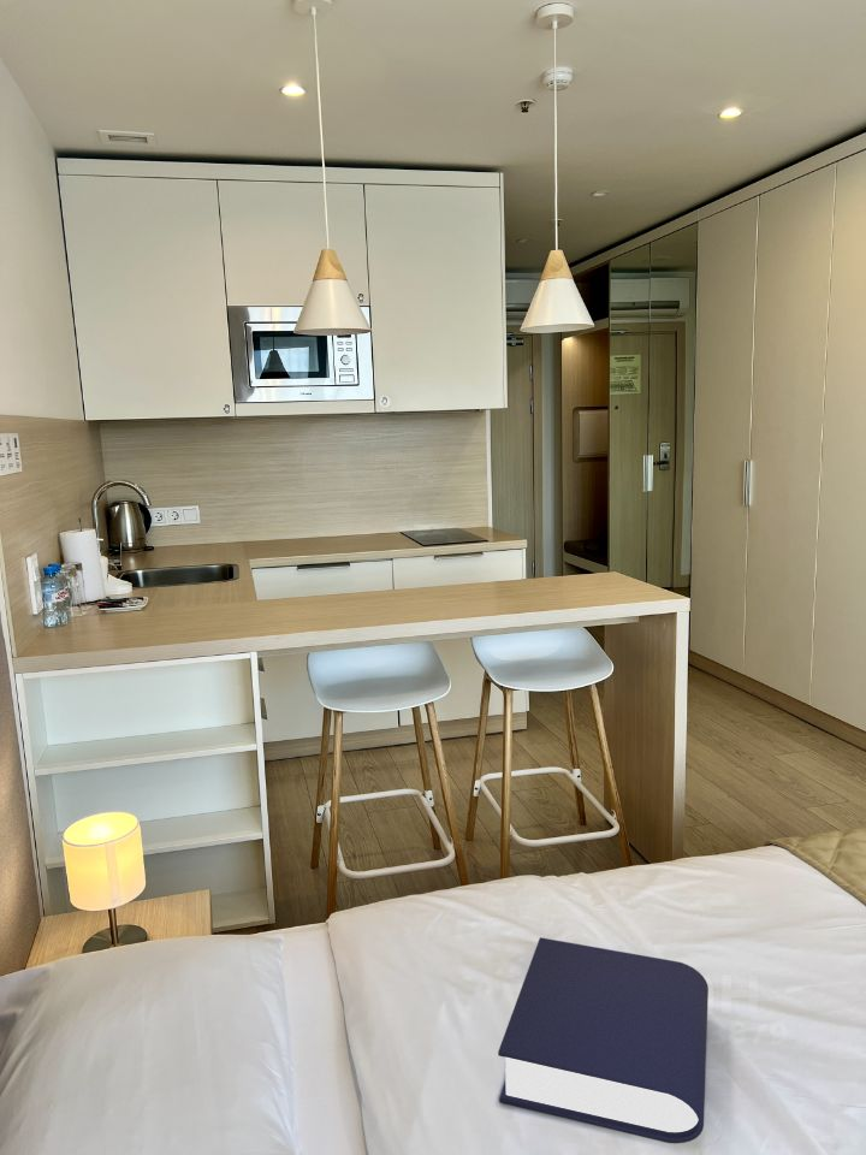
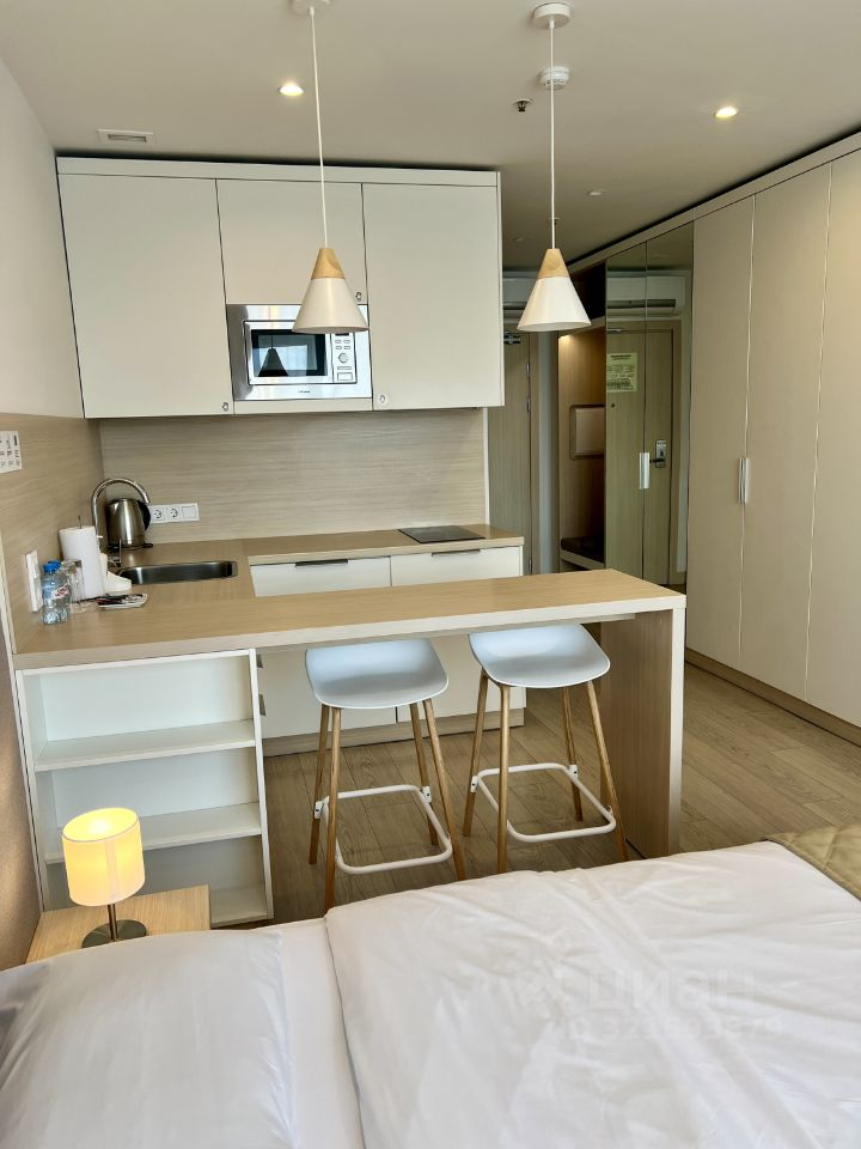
- book [497,936,710,1144]
